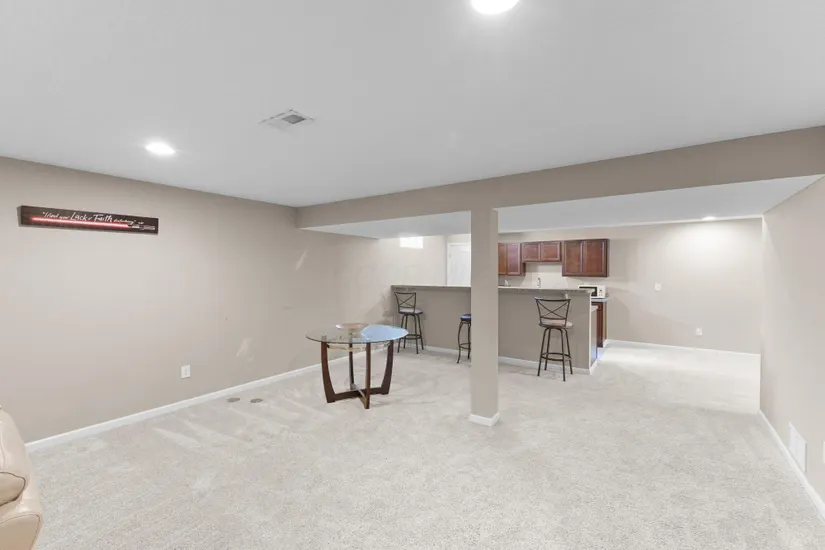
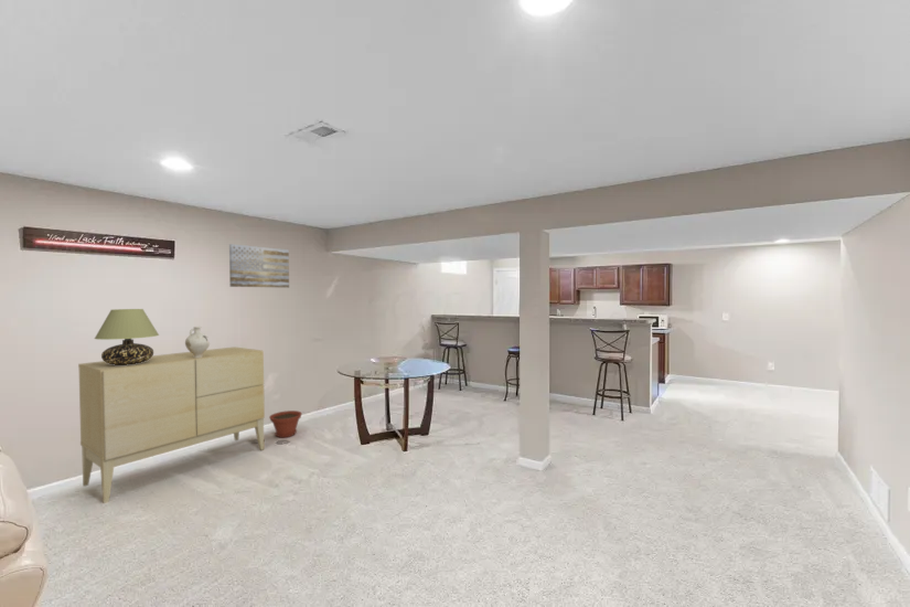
+ wall art [228,243,290,289]
+ plant pot [268,409,303,439]
+ sideboard [77,345,266,504]
+ decorative vase [184,326,211,358]
+ table lamp [94,308,160,365]
